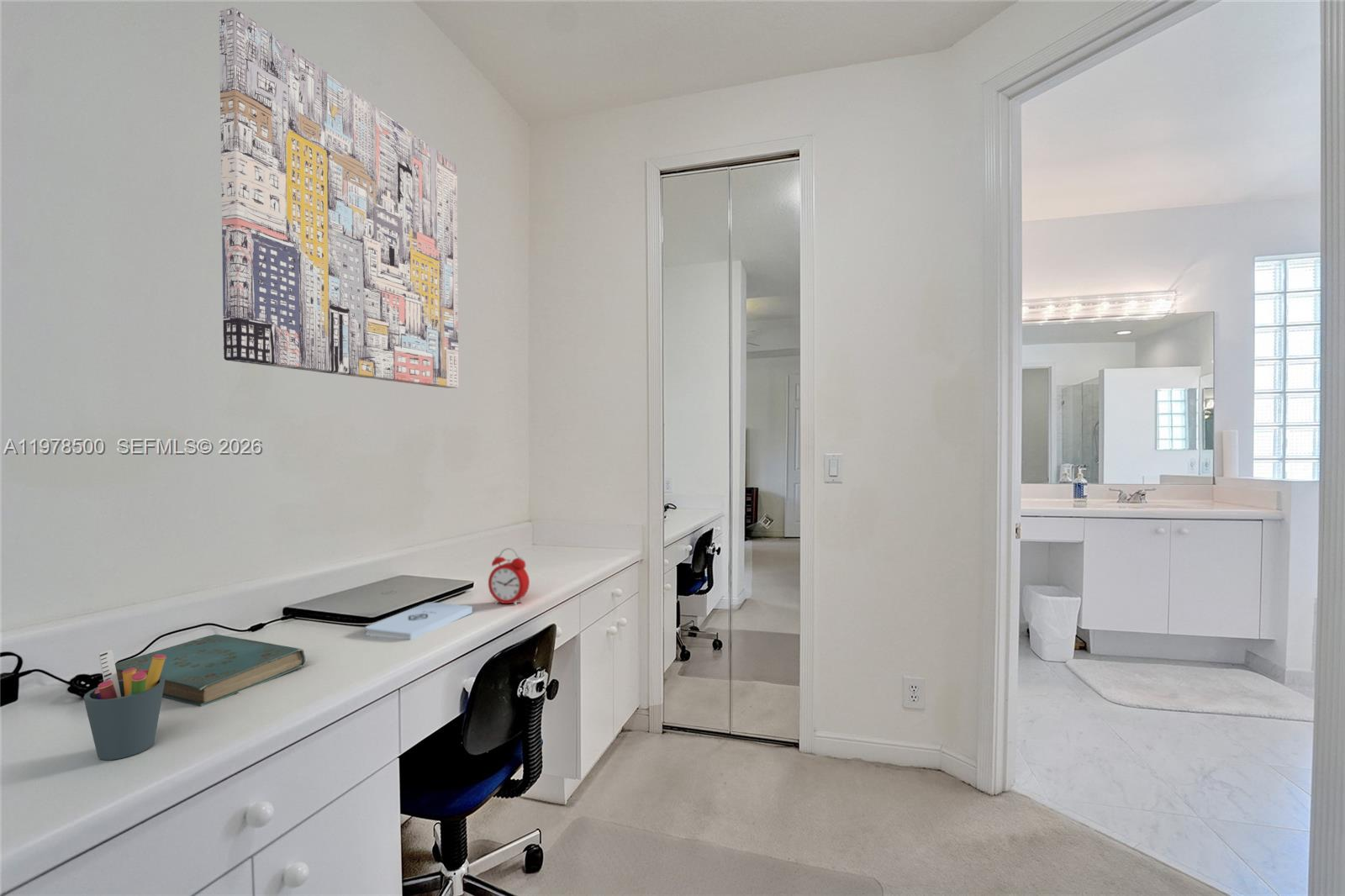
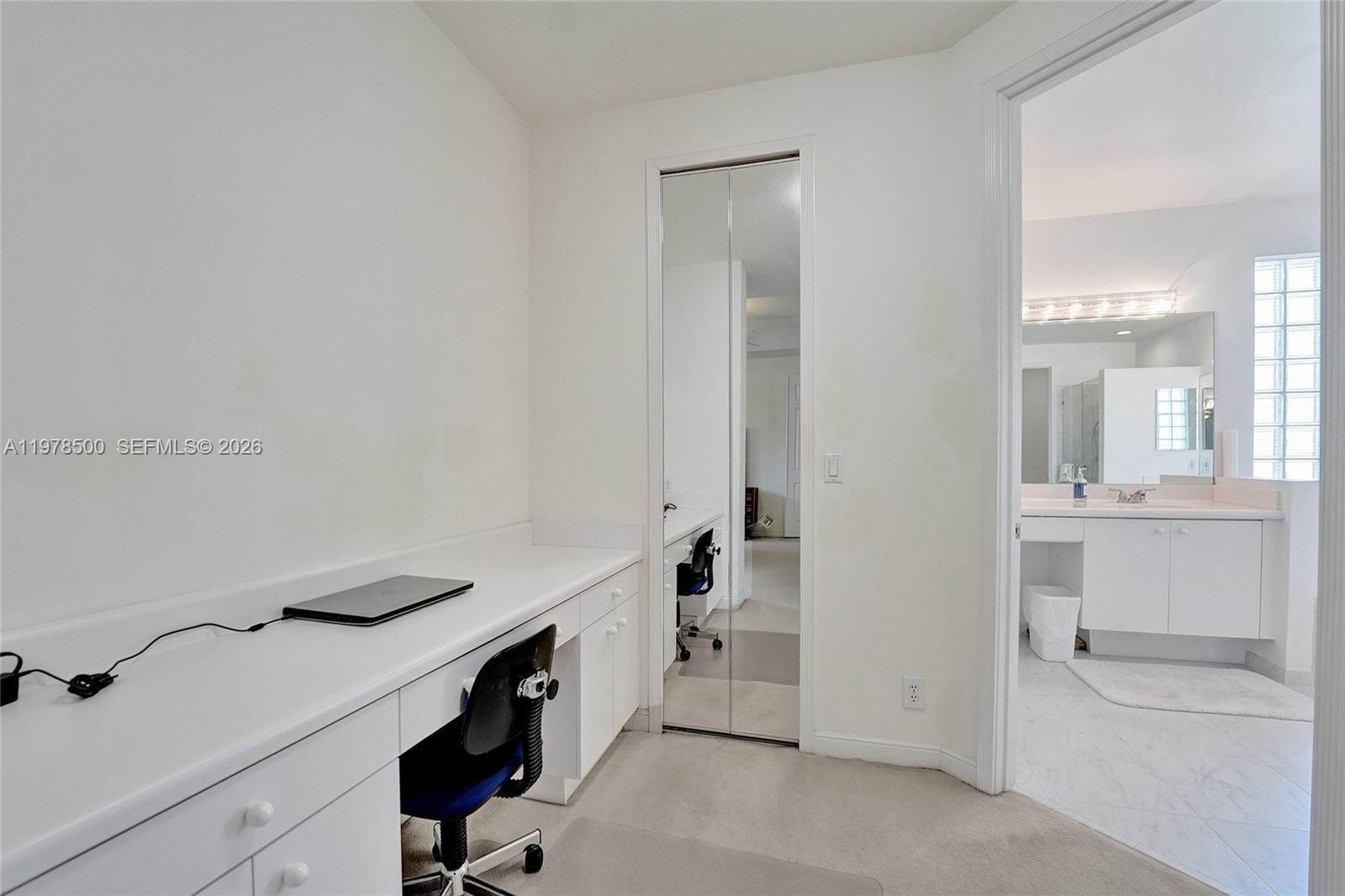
- wall art [219,7,459,389]
- book [115,634,307,708]
- notepad [365,602,473,640]
- pen holder [83,649,166,761]
- alarm clock [488,547,530,606]
